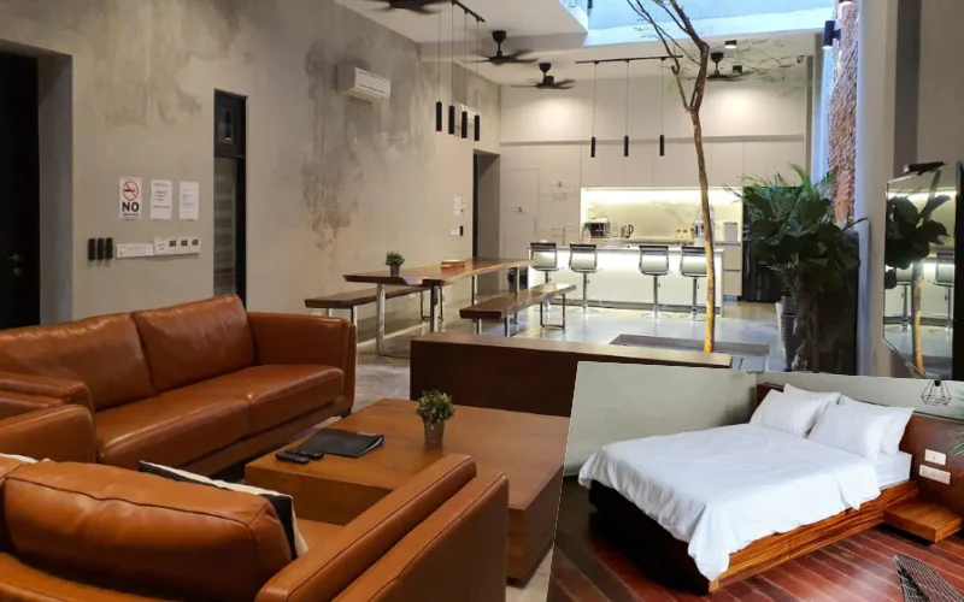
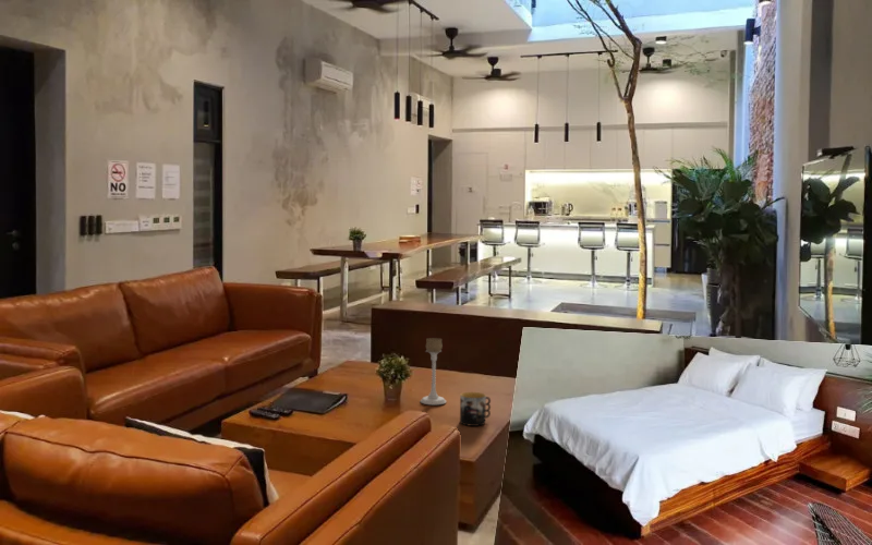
+ mug [459,391,492,427]
+ candle holder [420,337,448,405]
